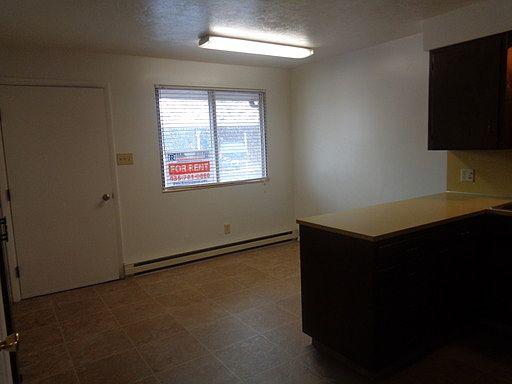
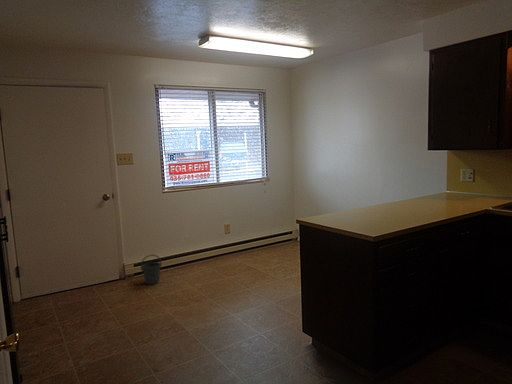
+ bucket [140,253,163,285]
